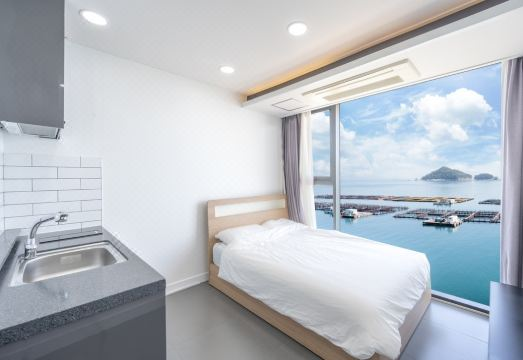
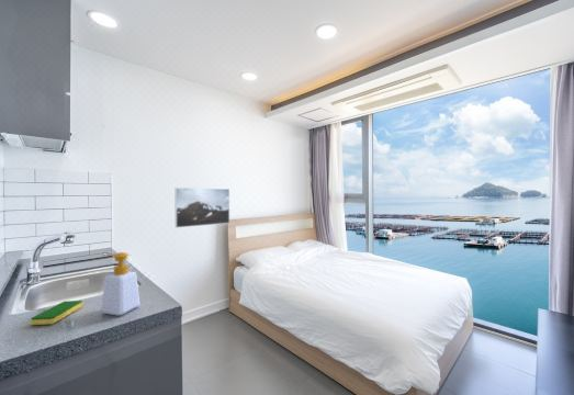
+ dish sponge [30,300,83,326]
+ soap bottle [100,251,140,316]
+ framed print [175,187,230,228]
